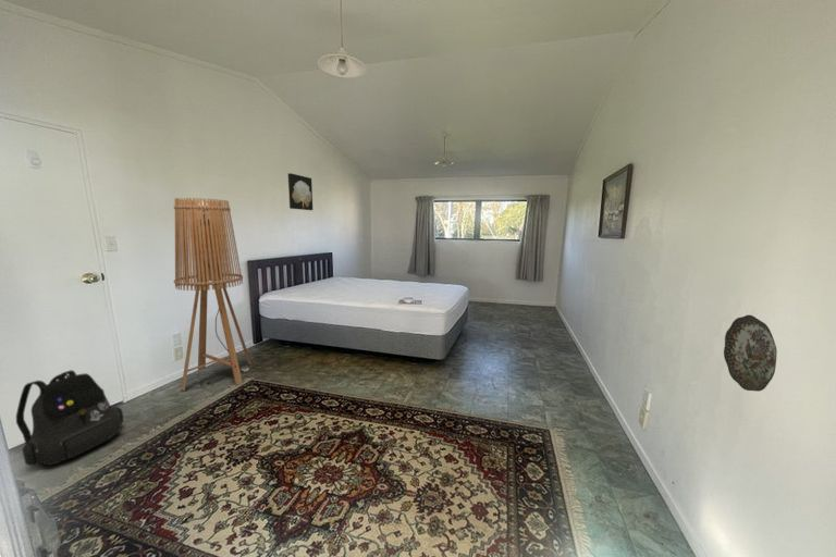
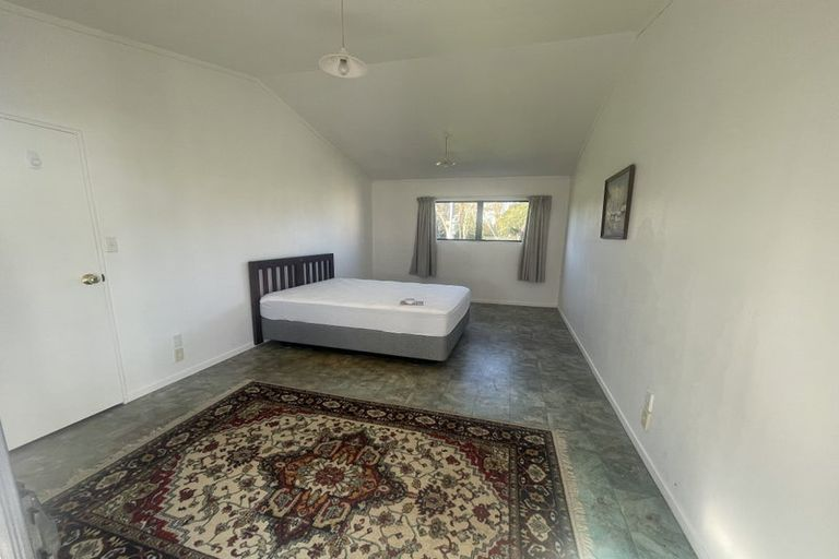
- decorative plate [723,314,778,393]
- wall art [287,172,314,211]
- backpack [15,369,124,467]
- floor lamp [173,197,253,393]
